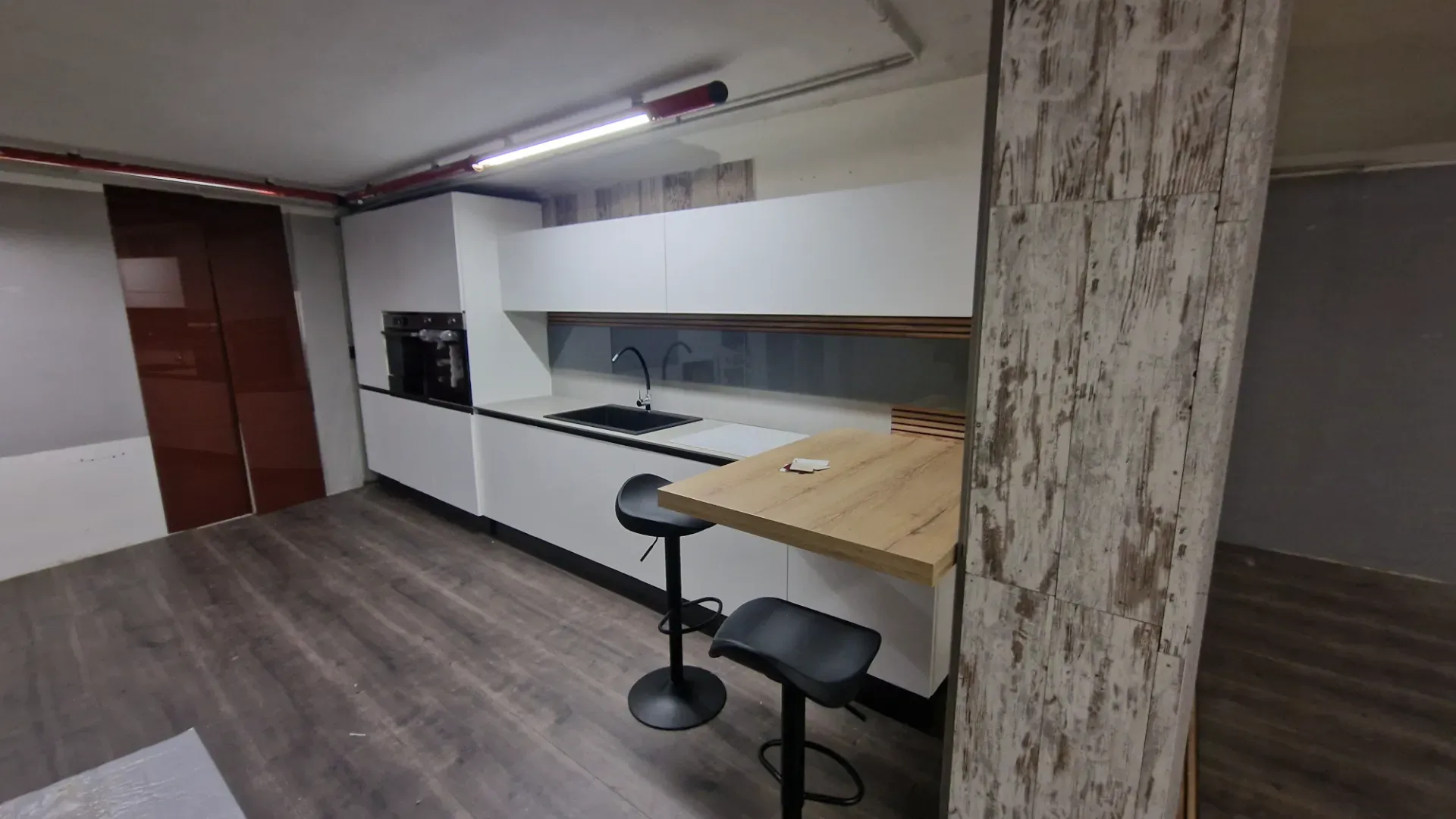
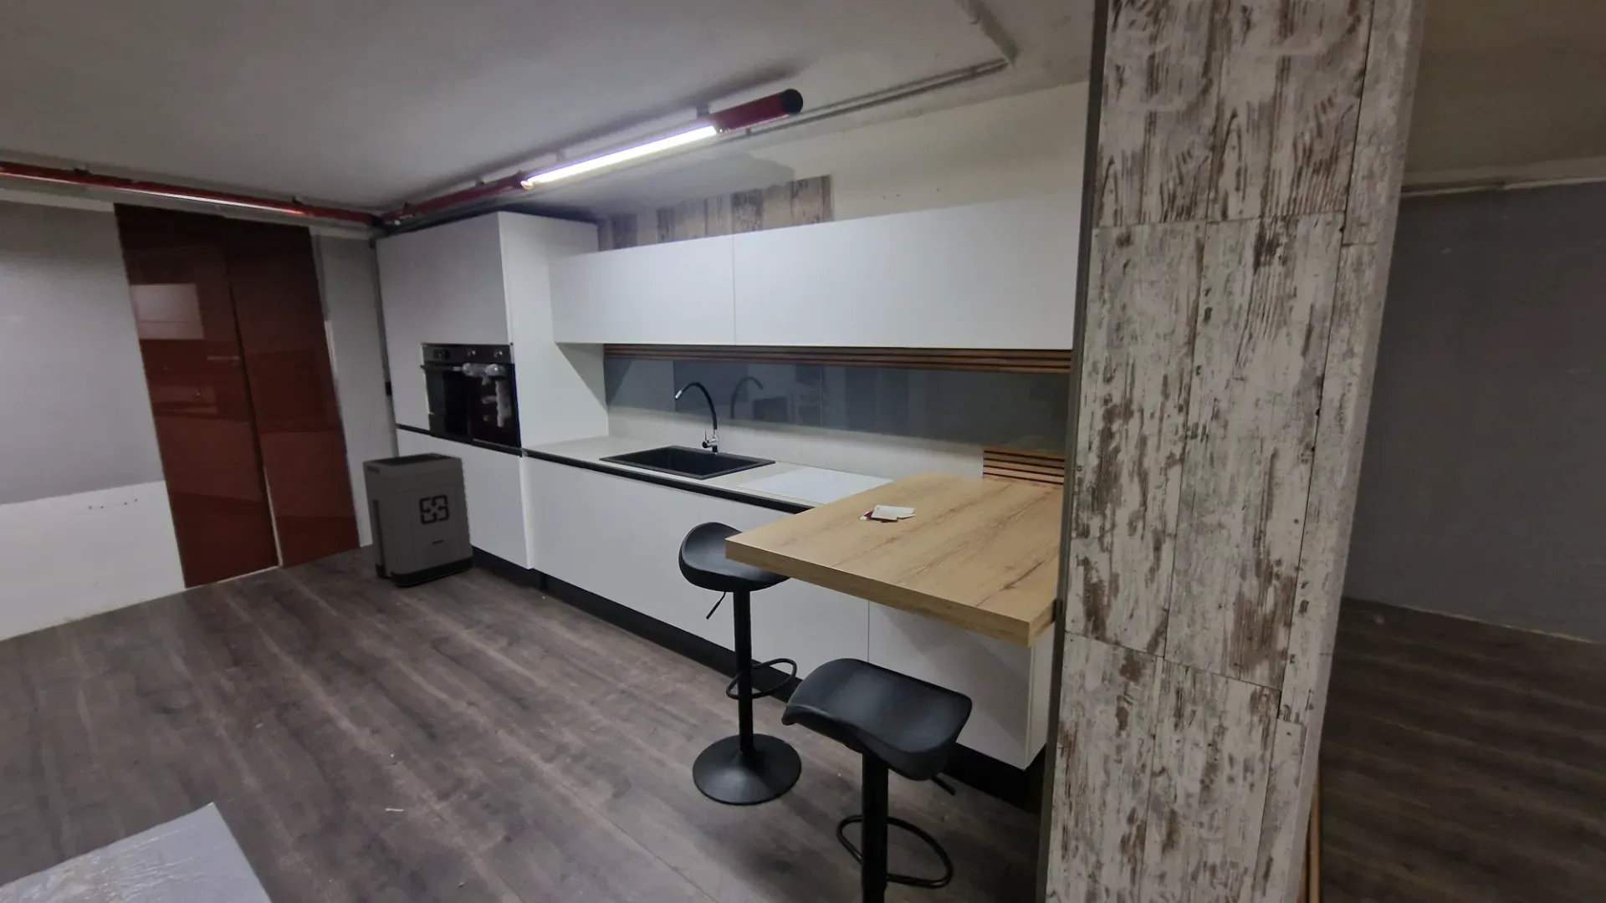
+ trash can [362,451,474,587]
